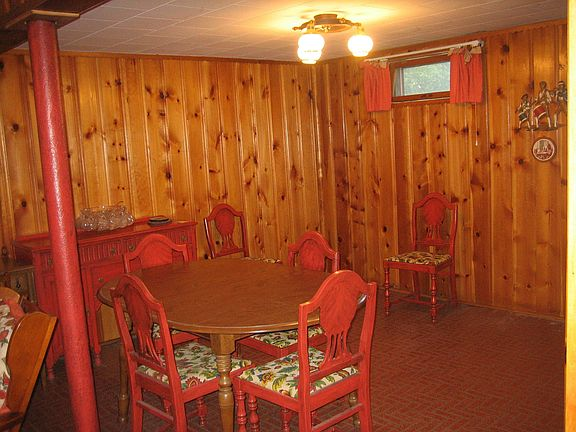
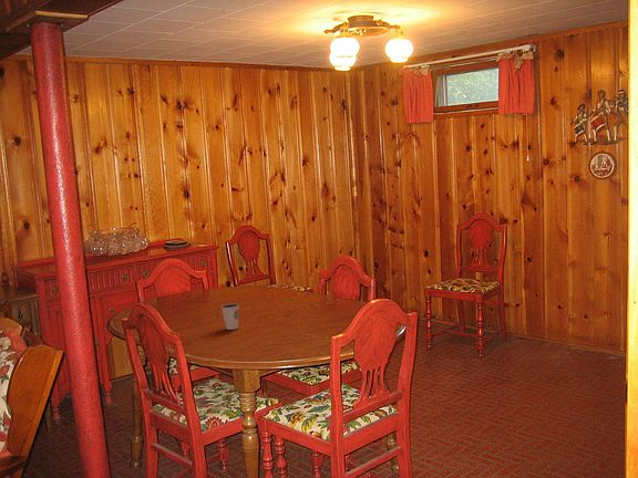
+ dixie cup [219,302,240,331]
